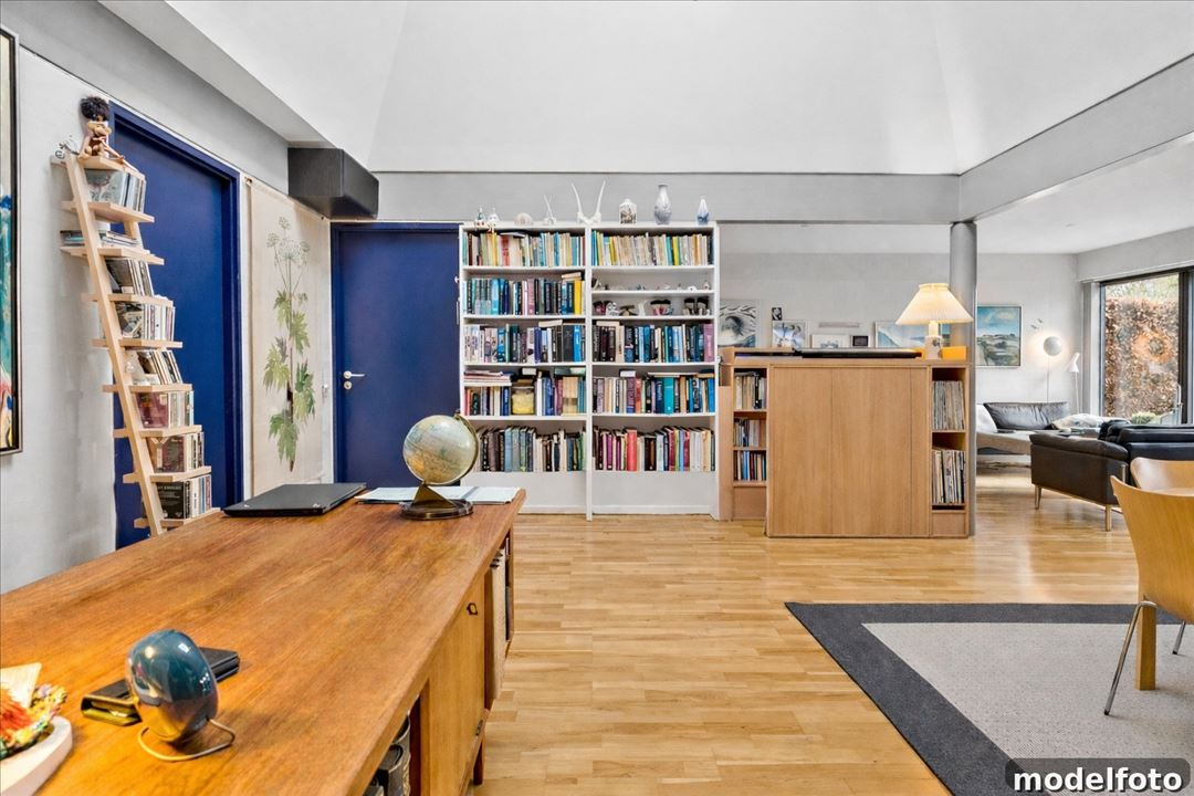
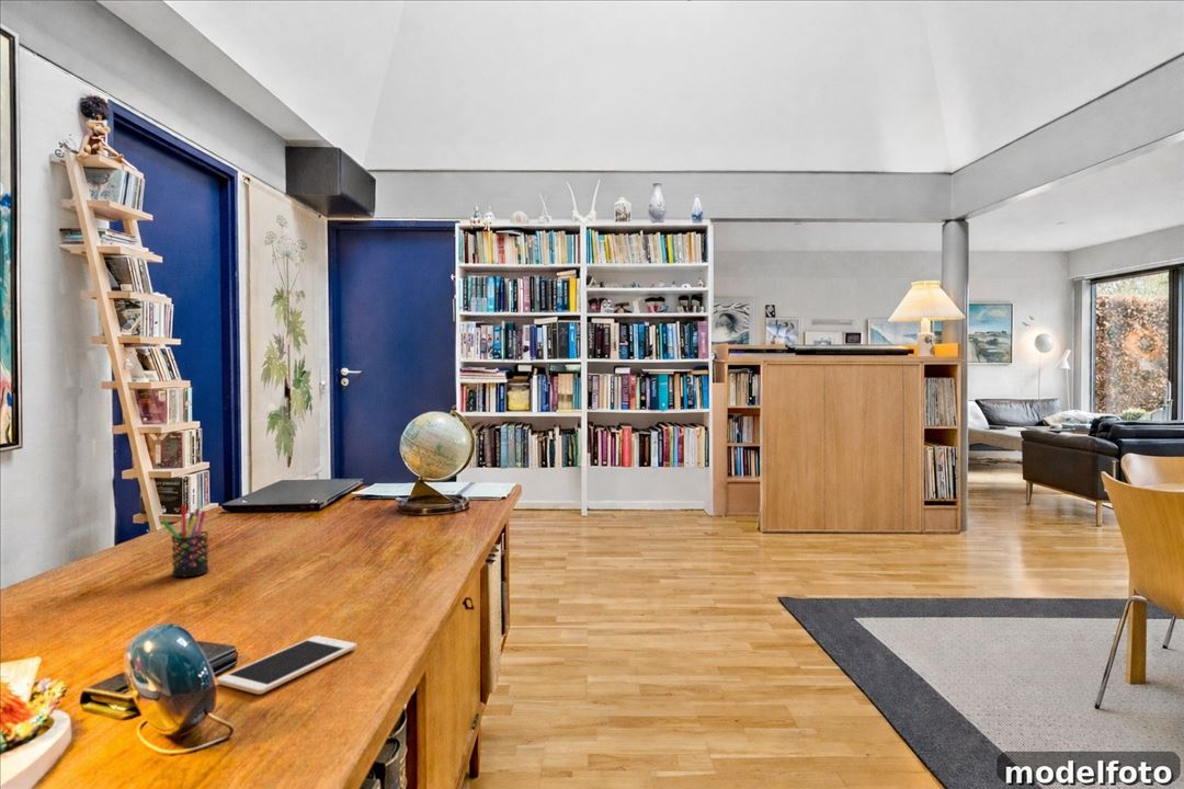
+ pen holder [160,504,210,579]
+ cell phone [216,634,357,695]
